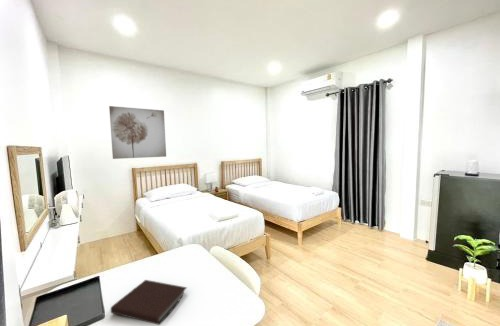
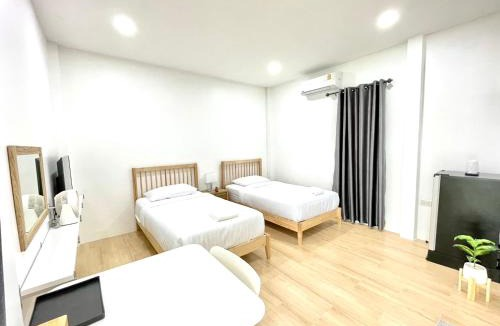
- notebook [110,279,188,326]
- wall art [108,105,167,160]
